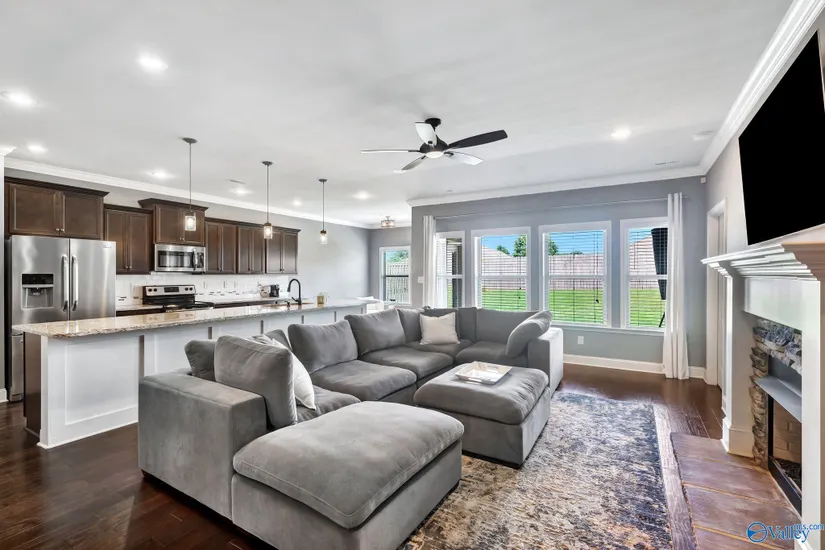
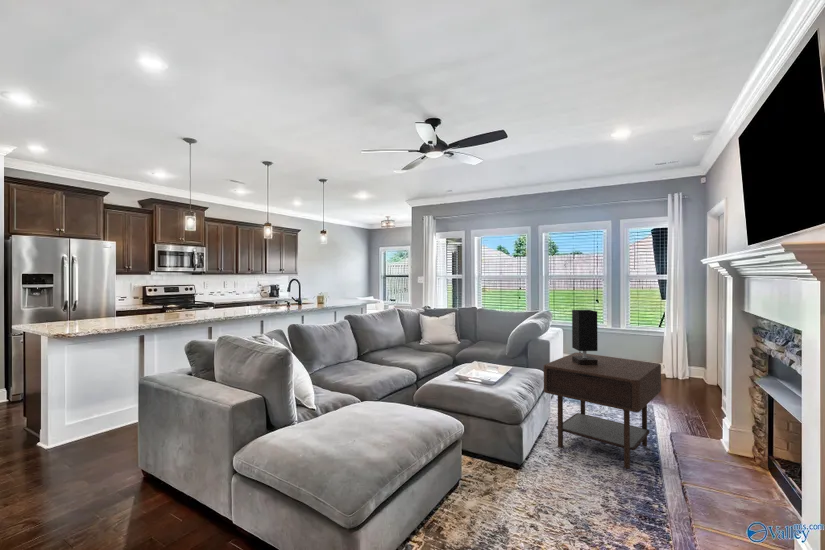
+ side table [543,352,662,470]
+ table lamp [571,309,599,365]
